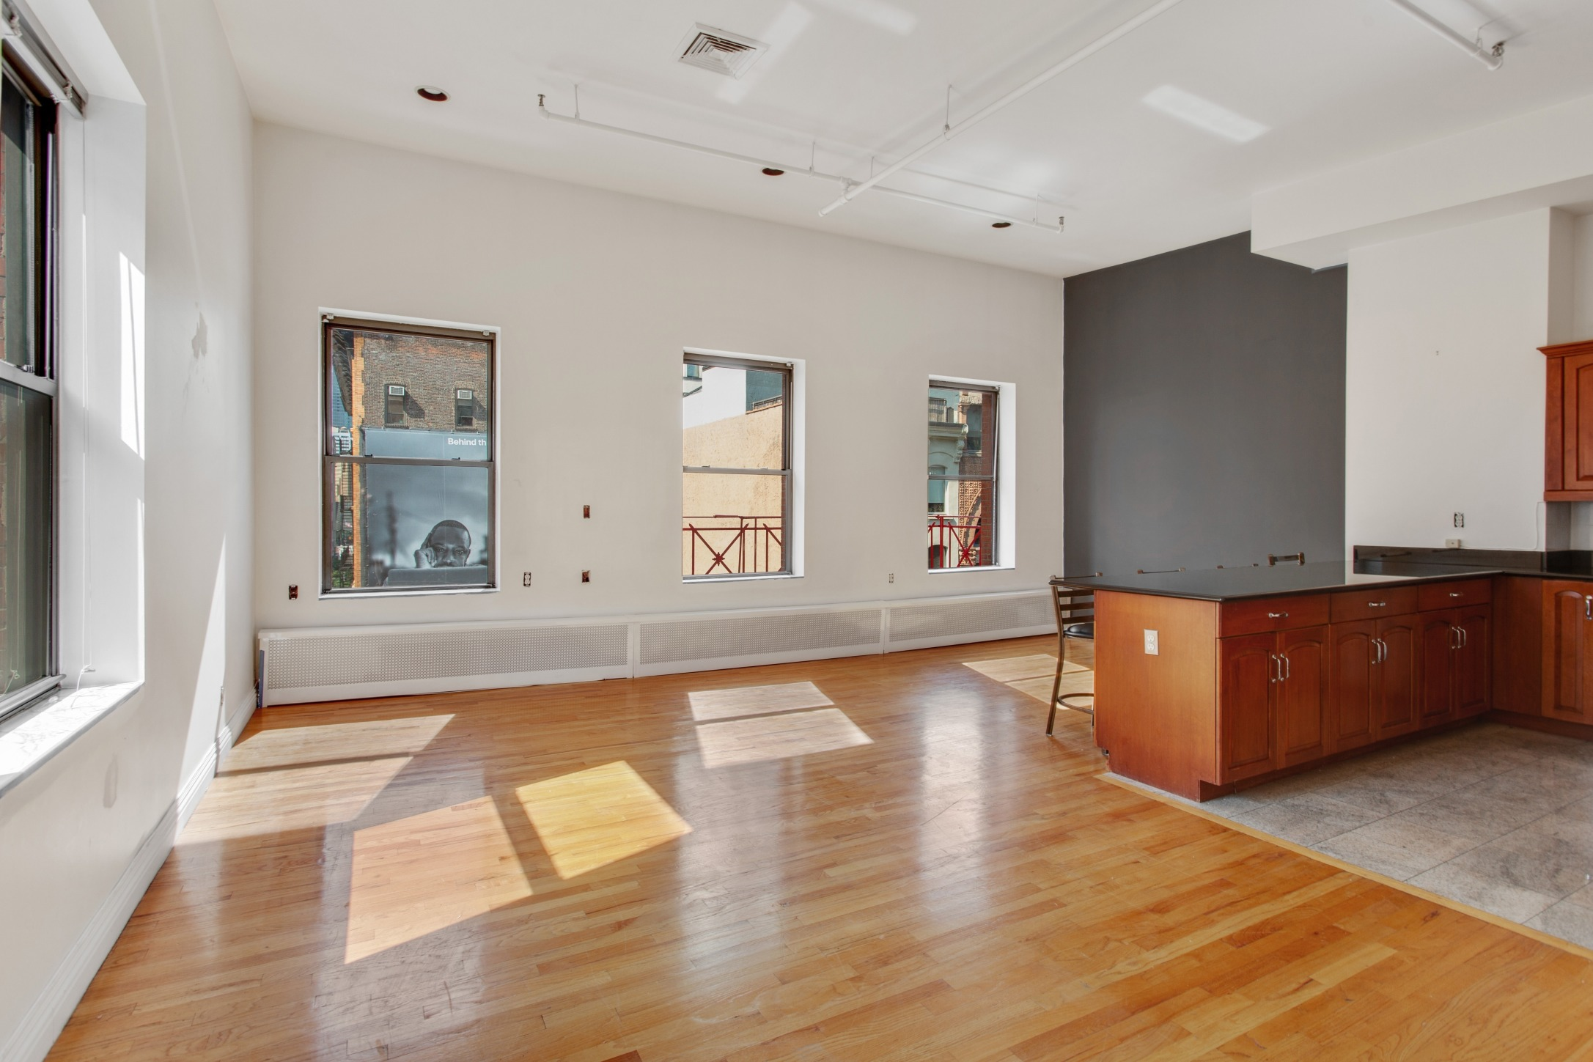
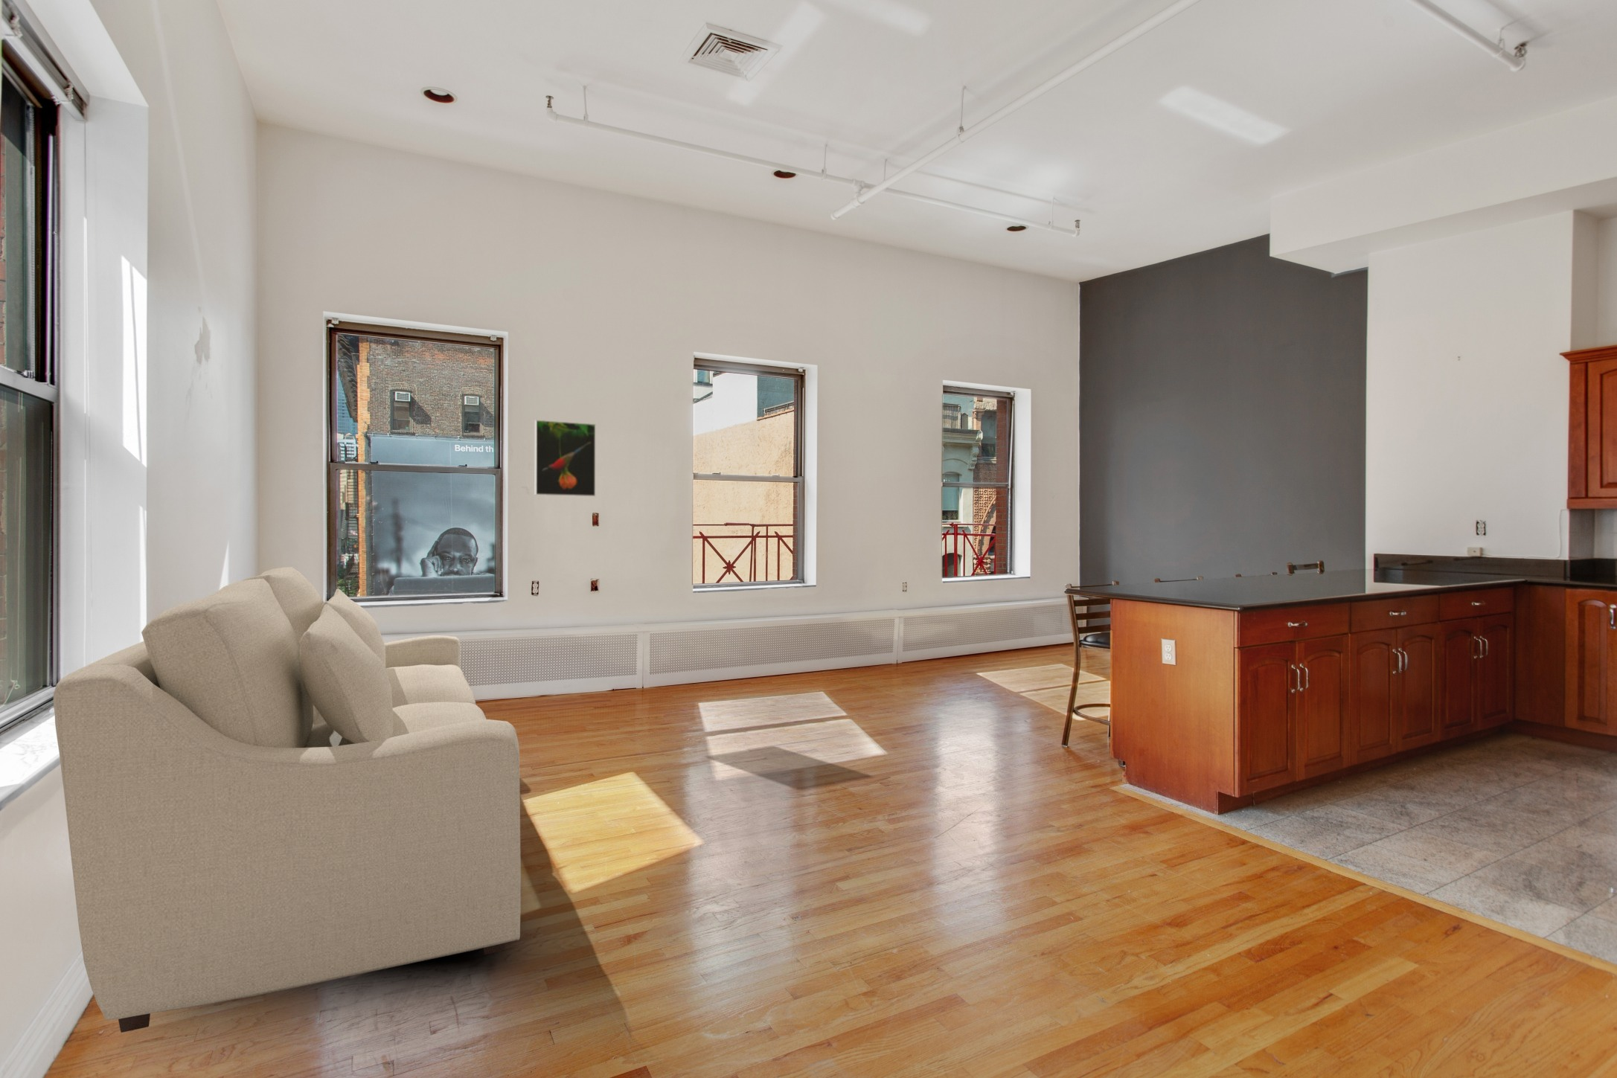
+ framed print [534,420,596,497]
+ sofa [53,567,522,1033]
